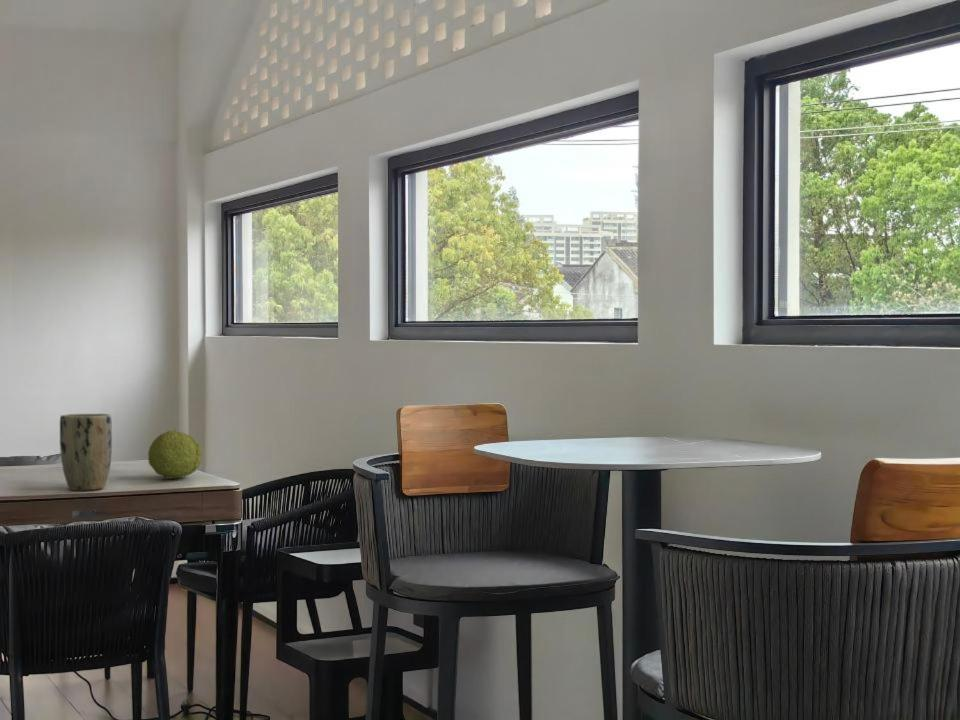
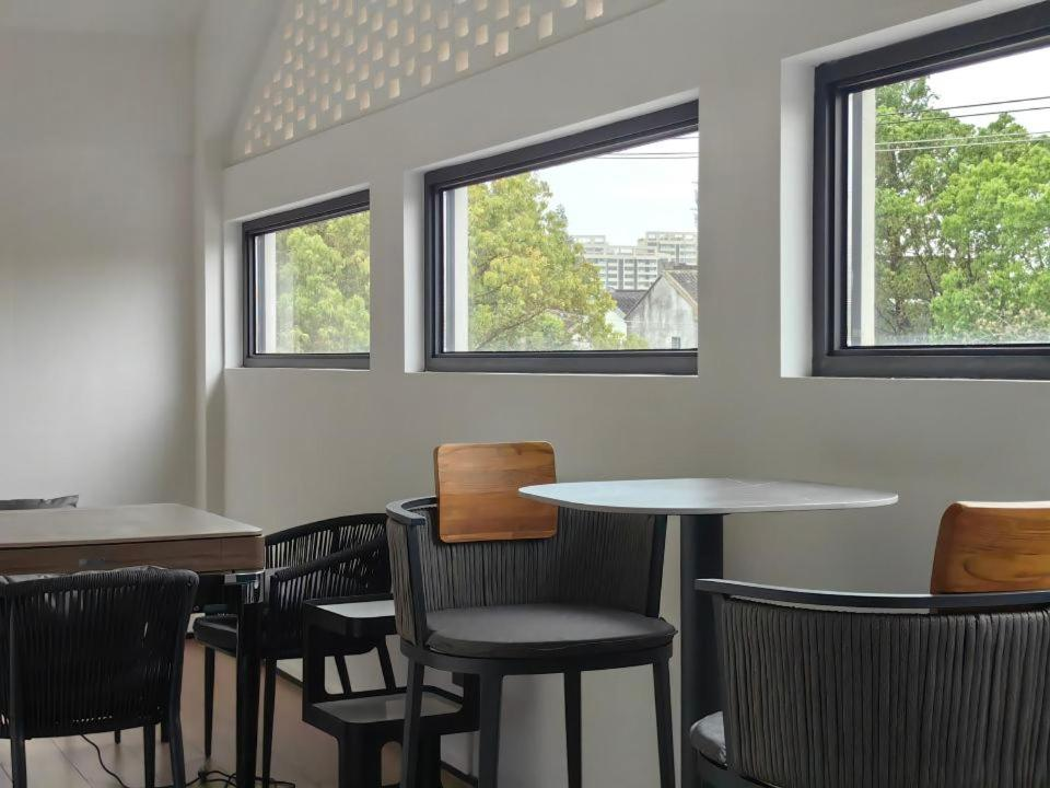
- fruit [147,429,203,480]
- plant pot [59,413,113,491]
